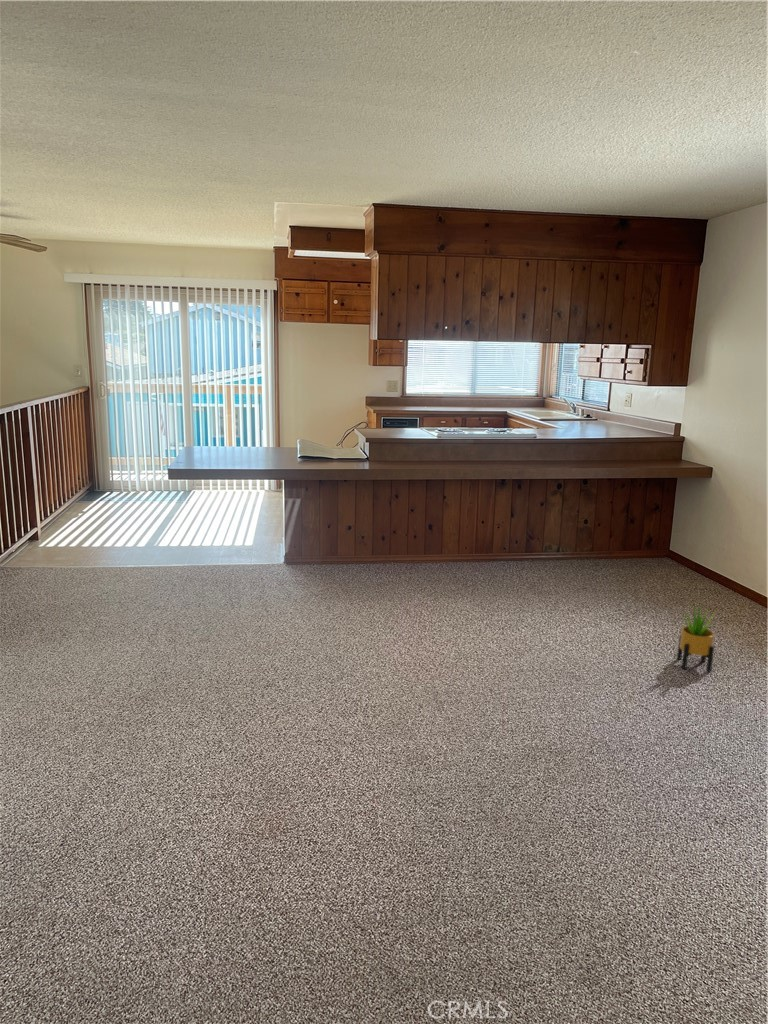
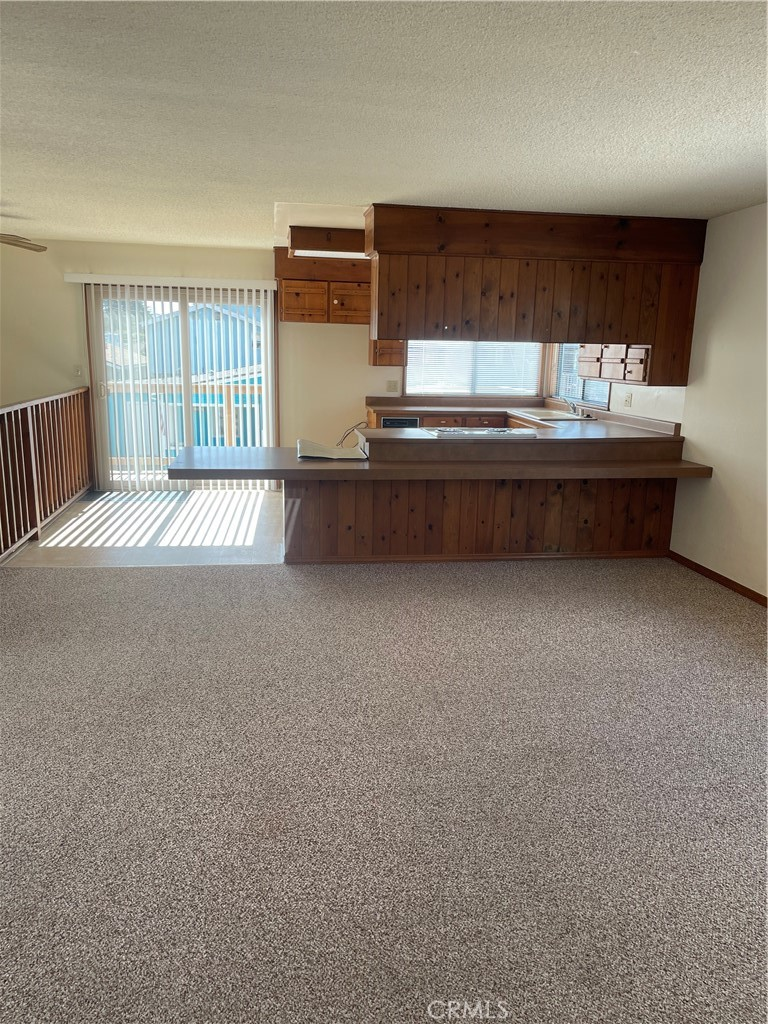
- potted plant [676,603,717,673]
